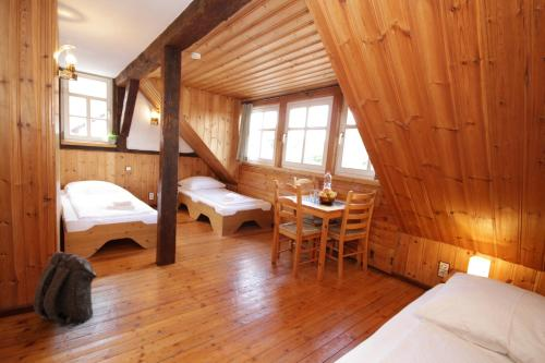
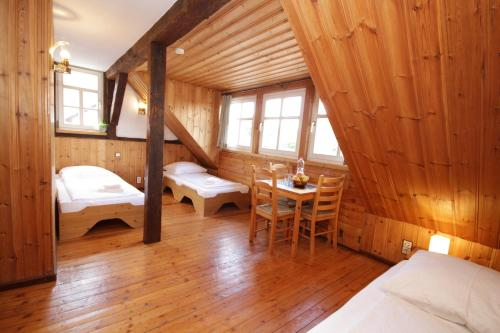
- backpack [33,251,98,328]
